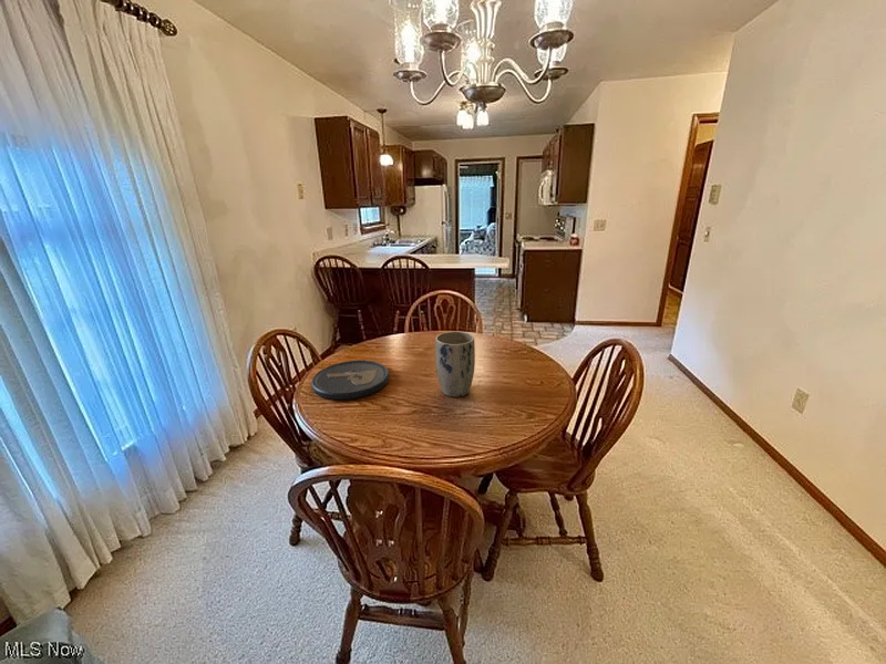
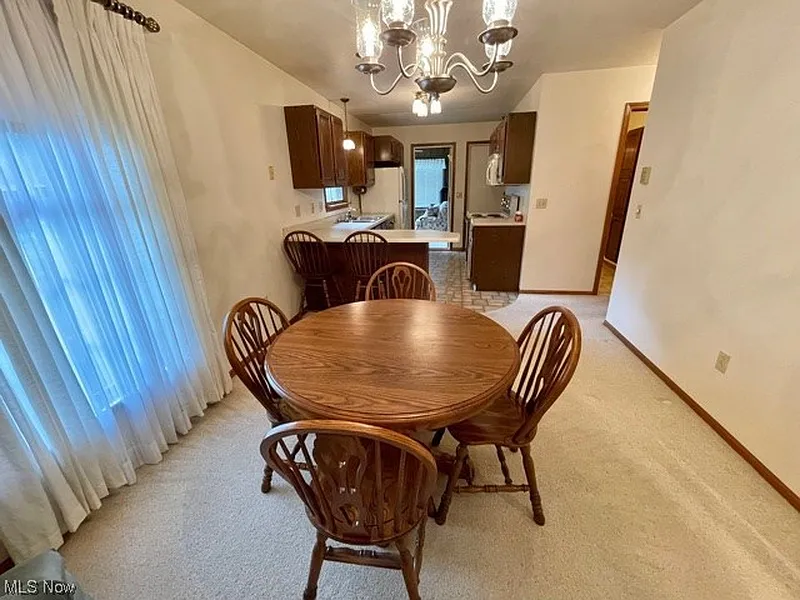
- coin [310,360,390,401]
- plant pot [434,330,476,398]
